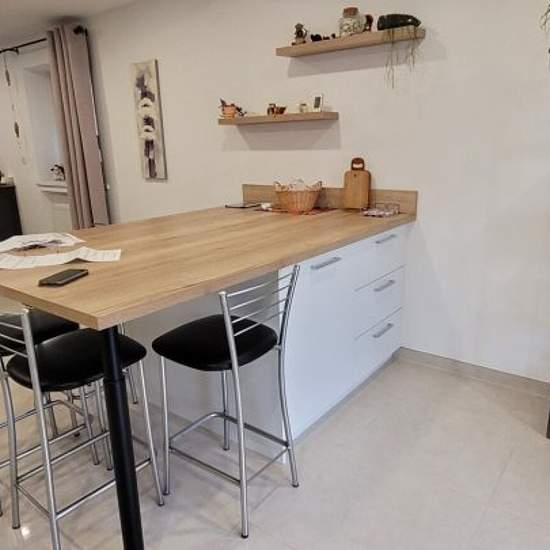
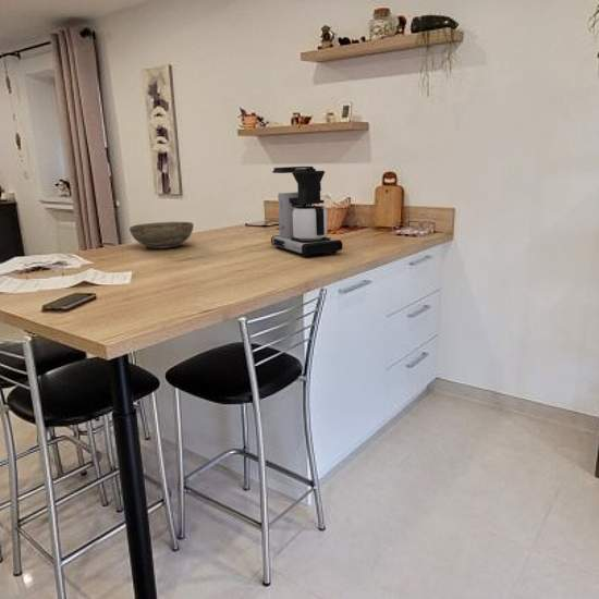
+ coffee maker [270,166,344,258]
+ bowl [129,221,194,249]
